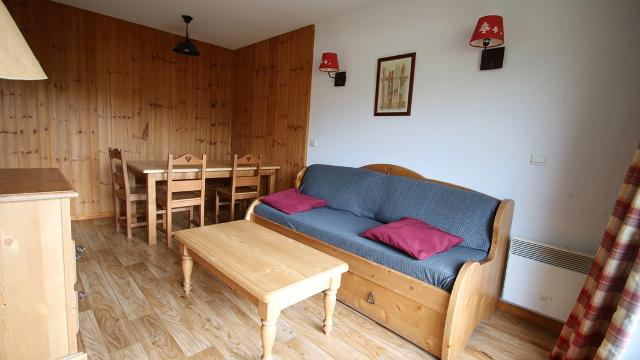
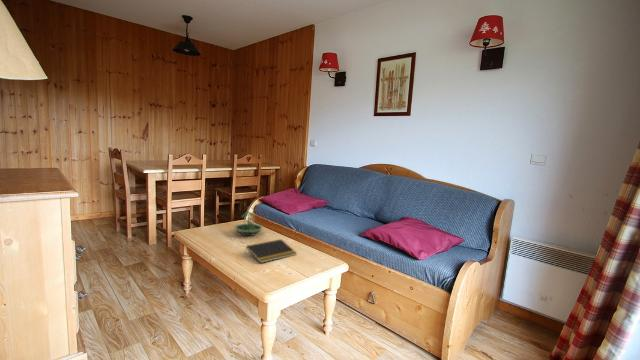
+ terrarium [233,206,264,237]
+ notepad [244,238,298,264]
